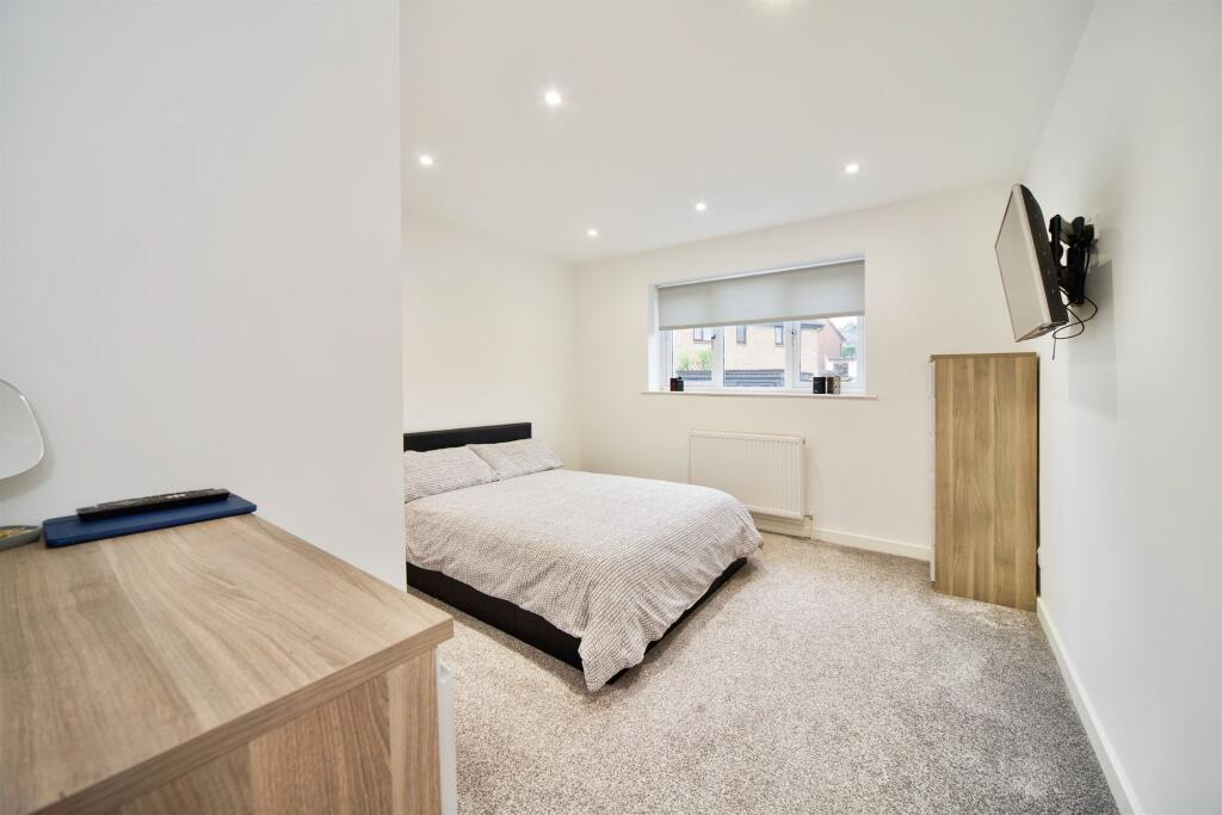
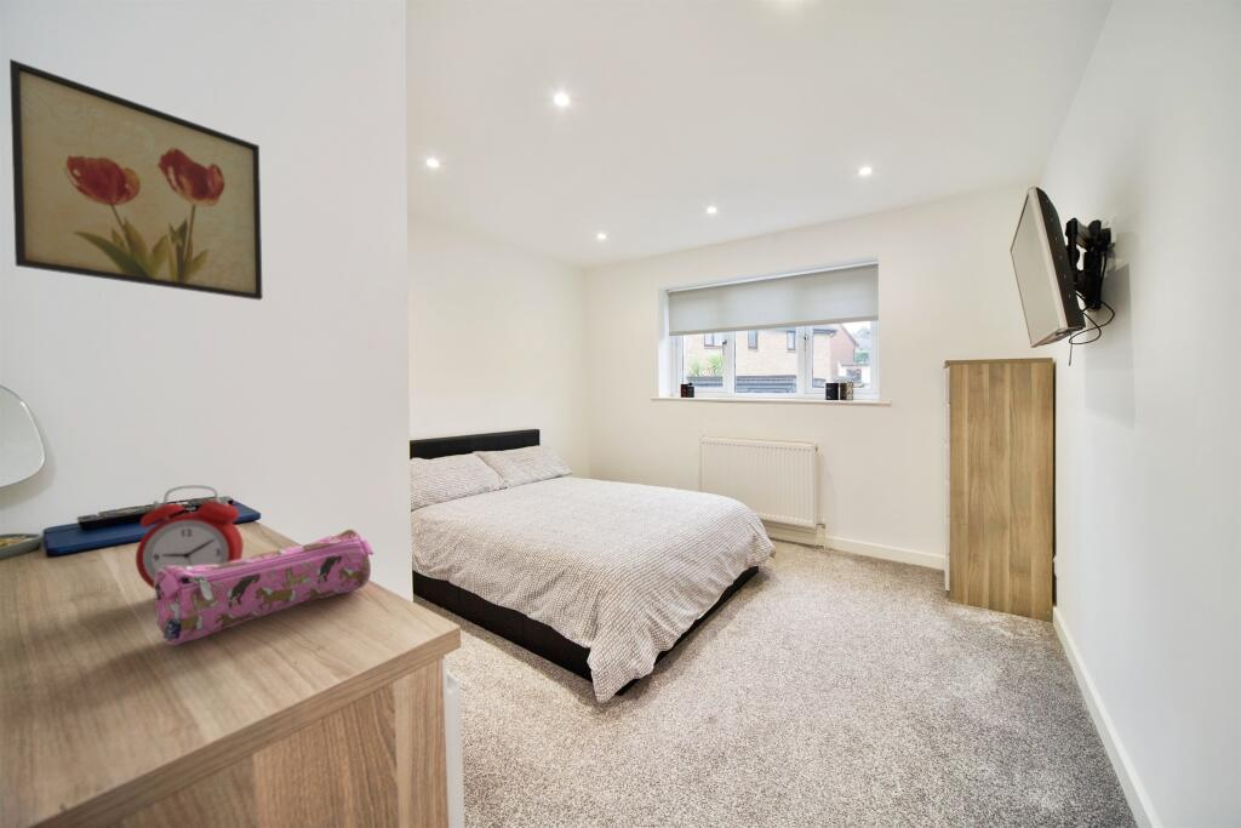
+ wall art [8,58,264,301]
+ pencil case [154,529,374,646]
+ alarm clock [135,484,245,600]
